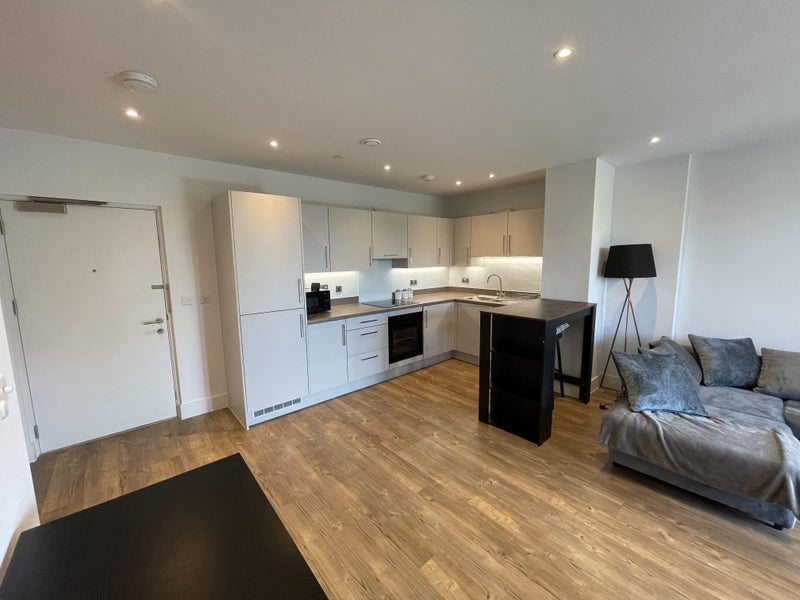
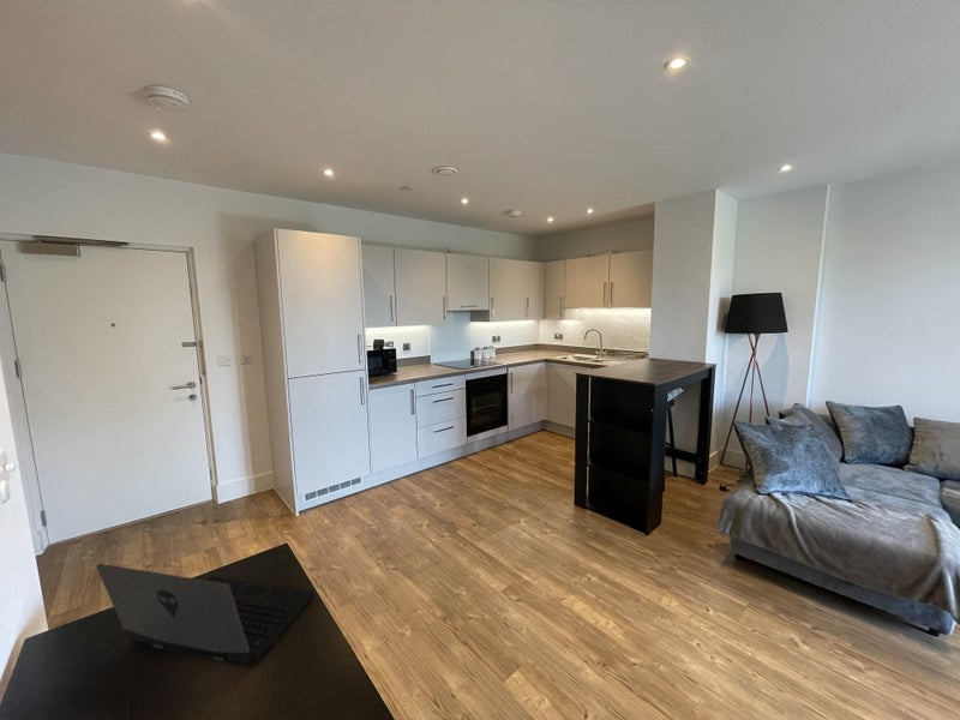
+ laptop [95,563,316,668]
